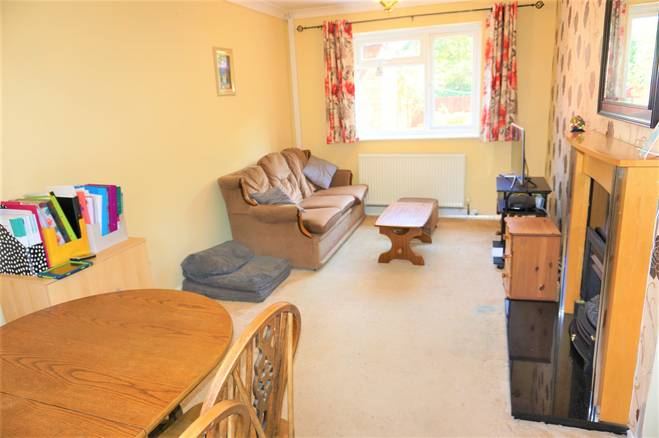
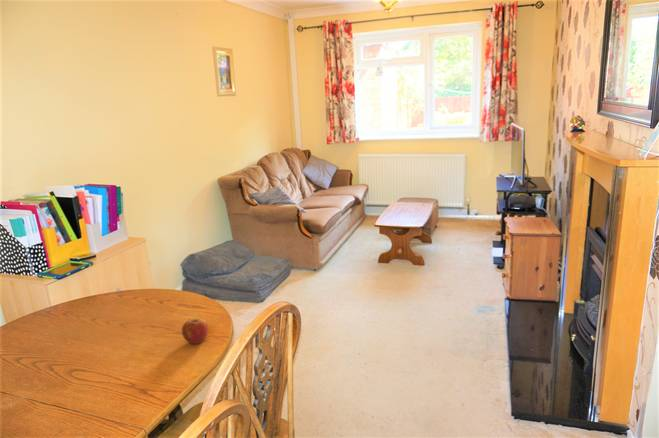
+ apple [181,318,209,345]
